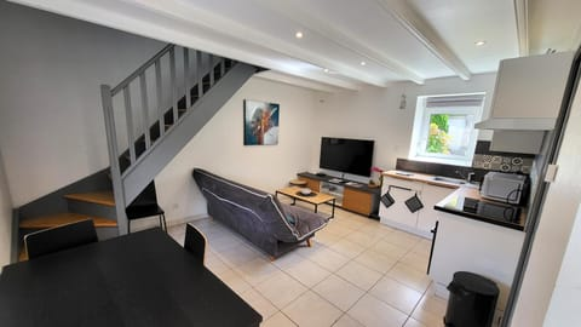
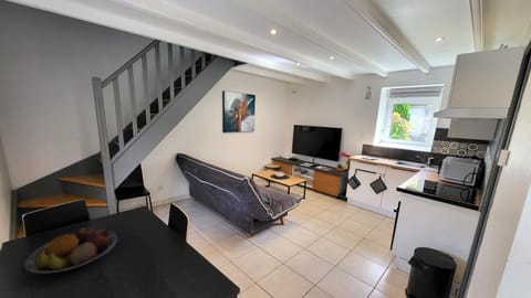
+ fruit bowl [23,225,118,275]
